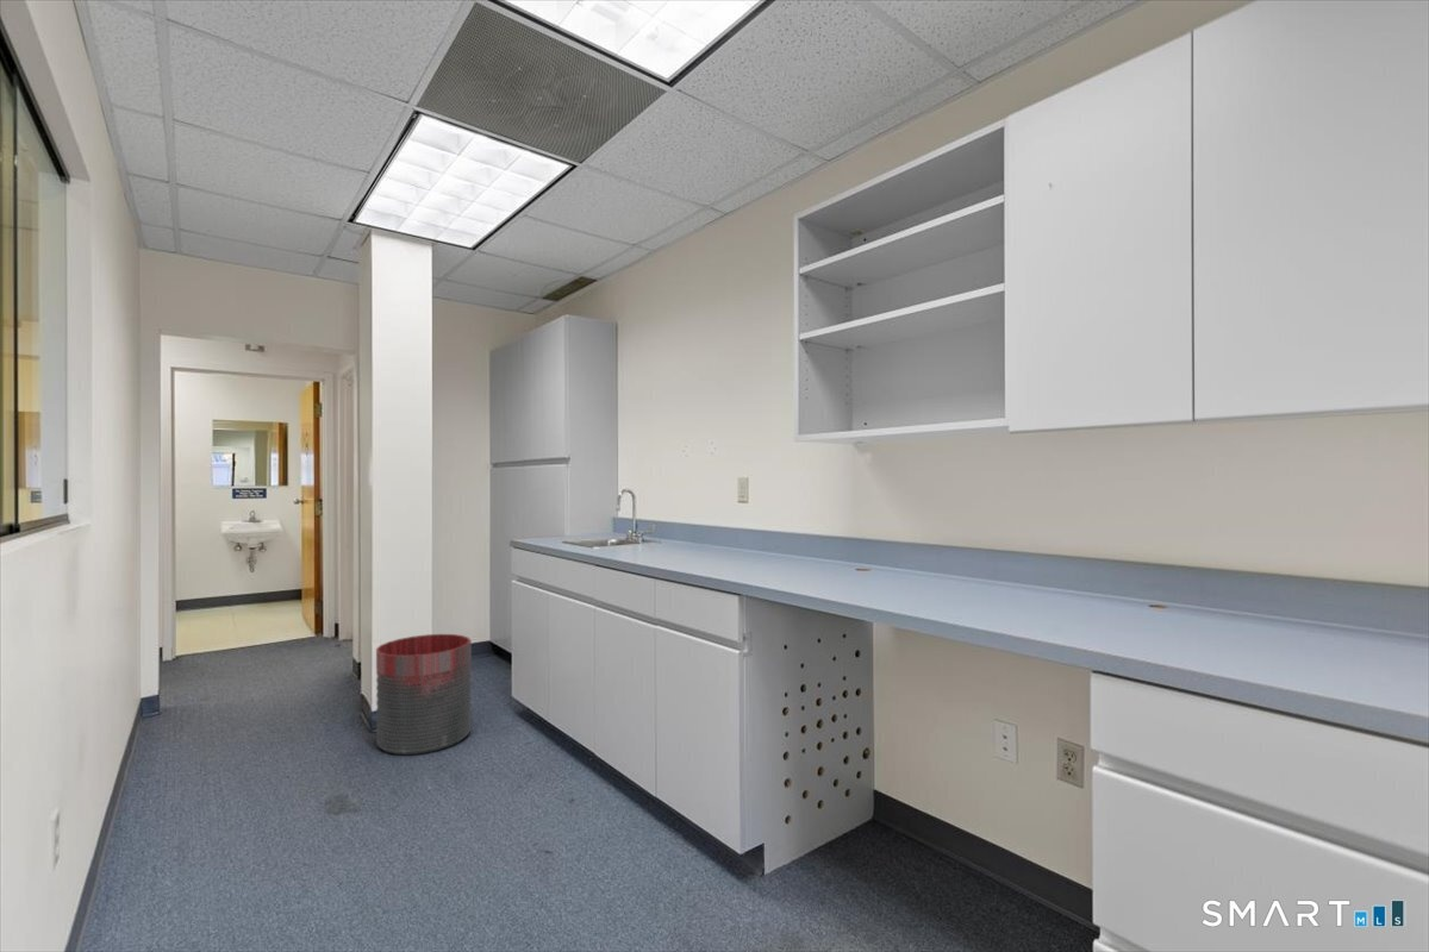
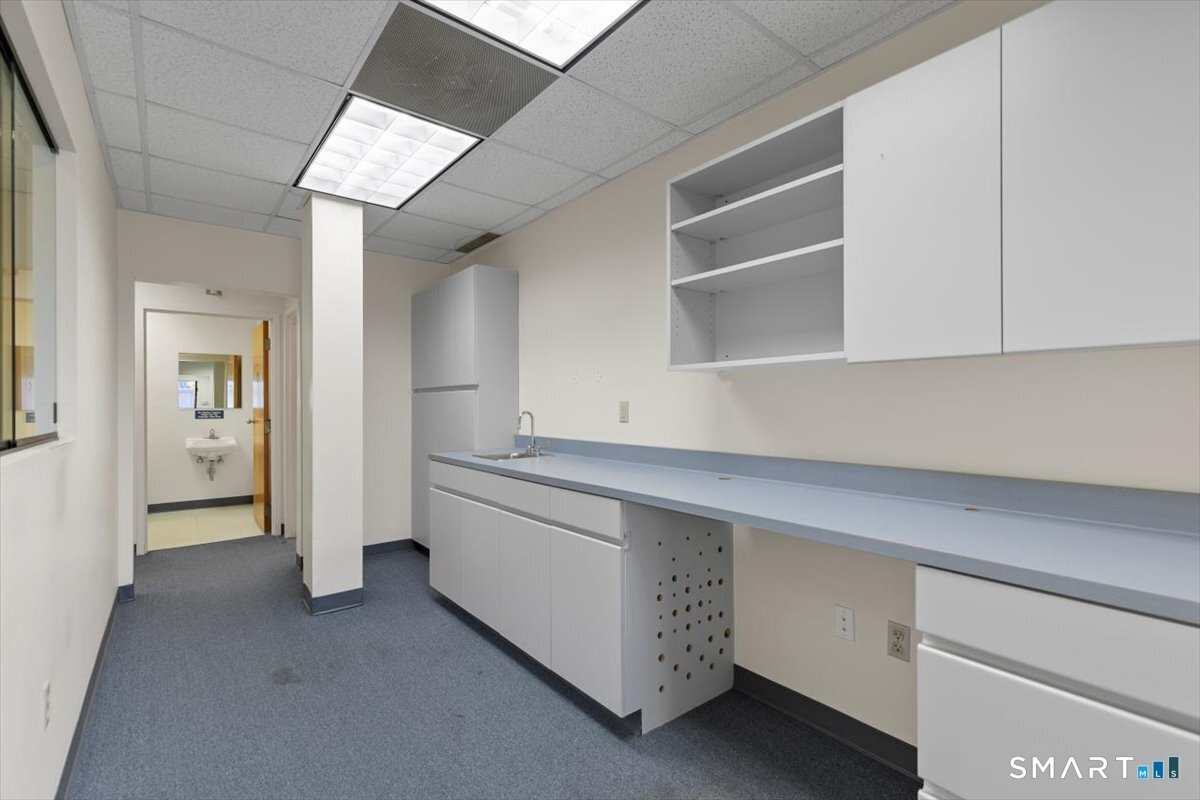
- trash can [375,633,473,756]
